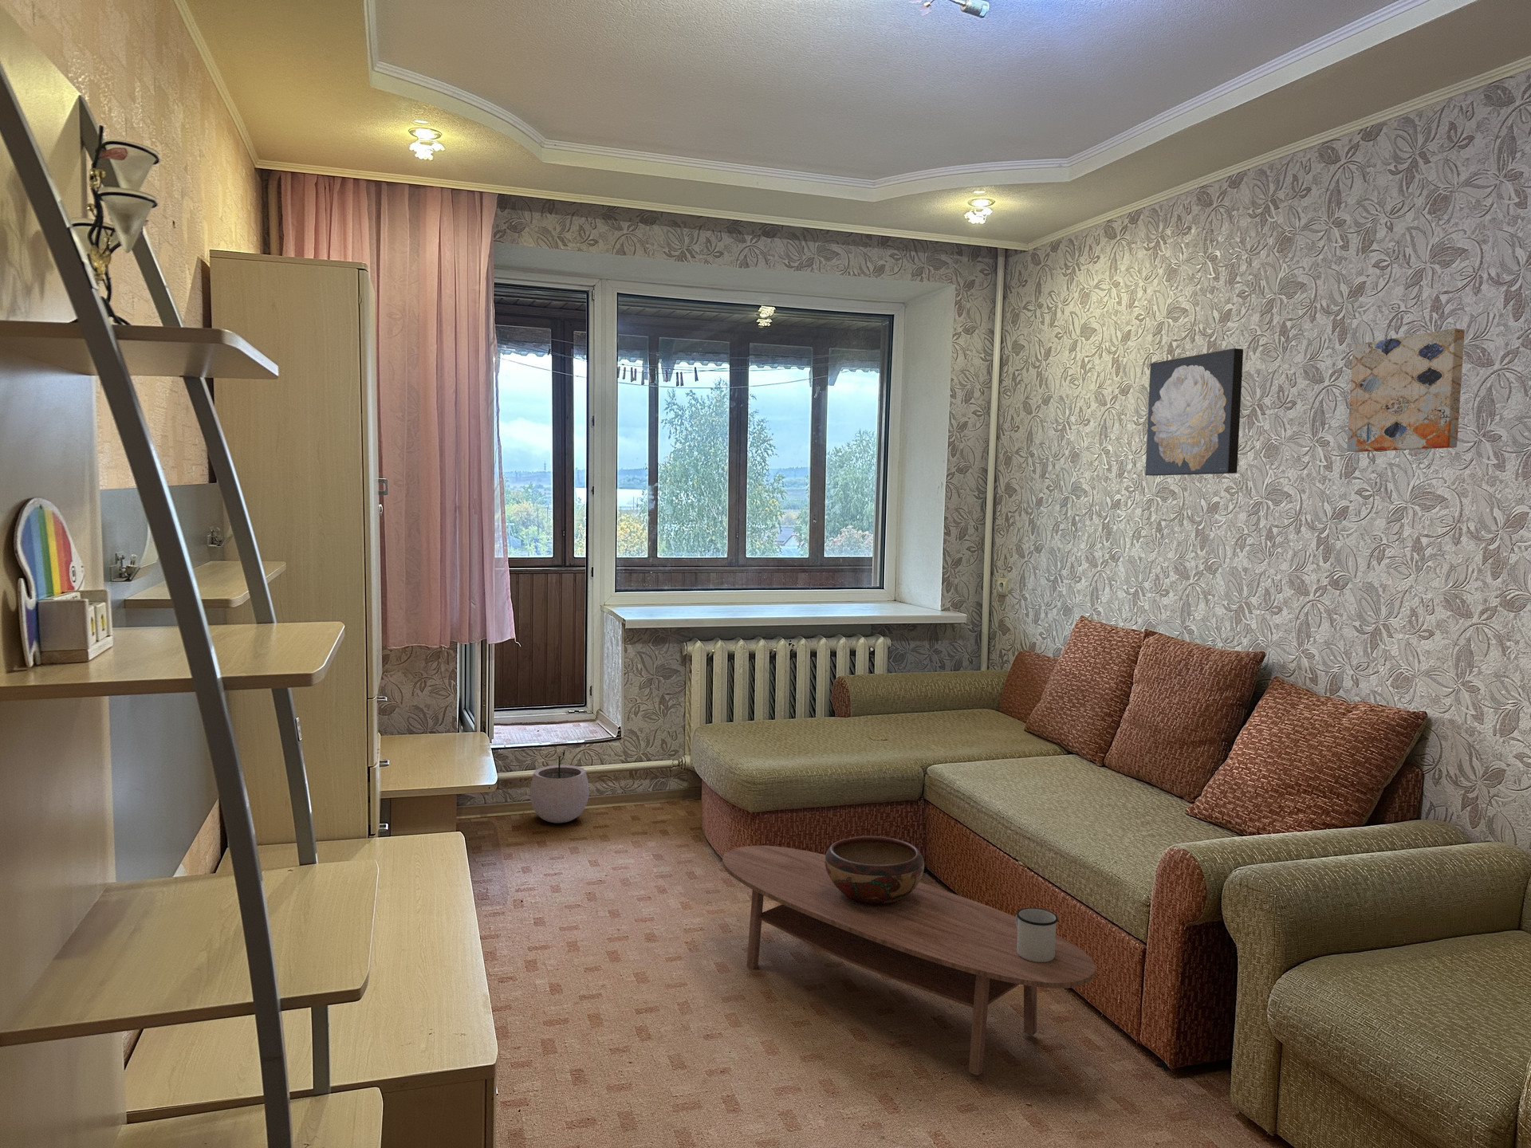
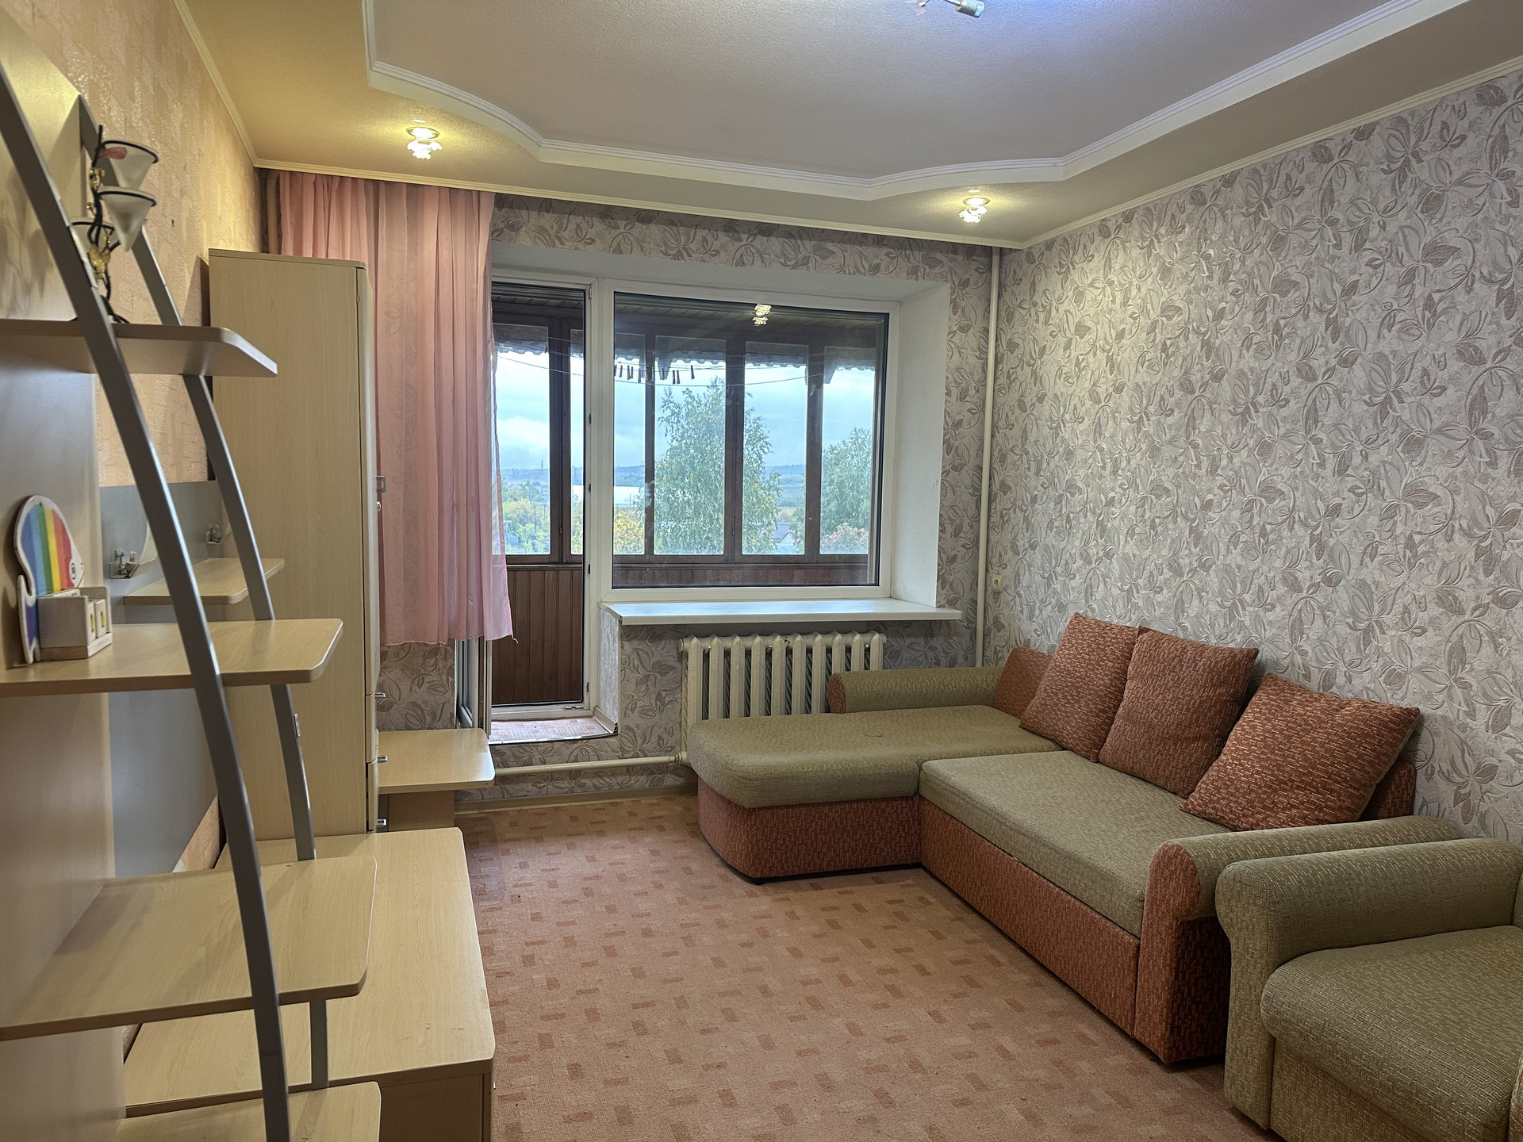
- mug [1015,907,1058,962]
- coffee table [722,845,1096,1077]
- wall art [1144,347,1244,476]
- plant pot [529,749,589,824]
- wall art [1347,328,1466,453]
- decorative bowl [825,836,925,906]
